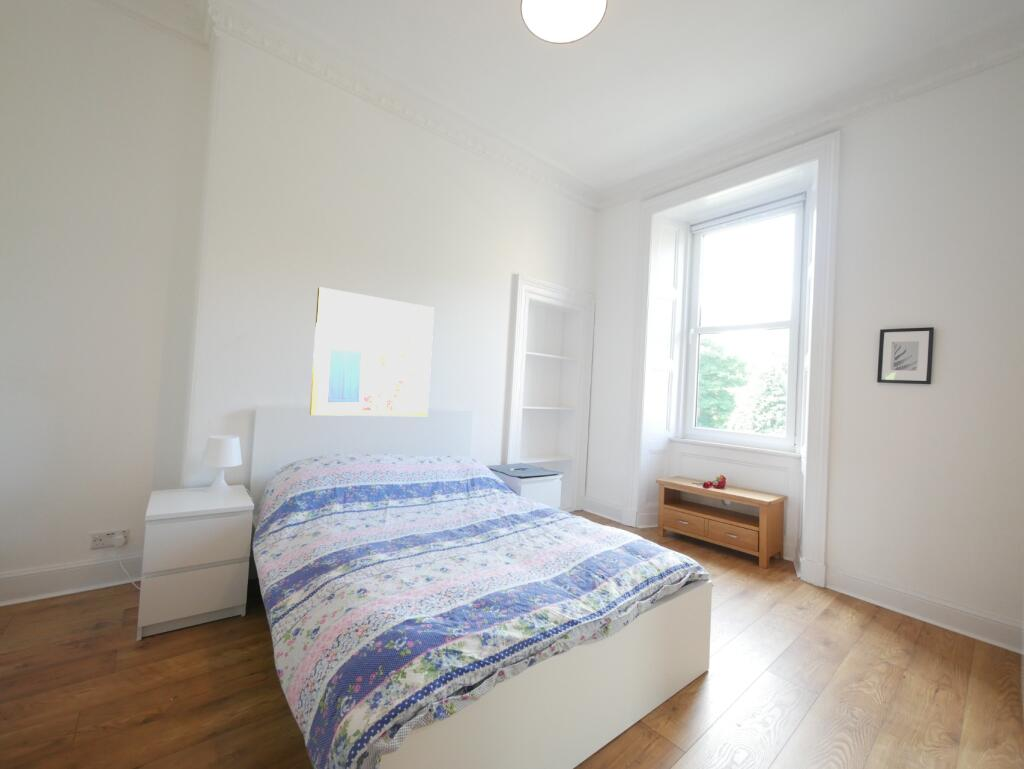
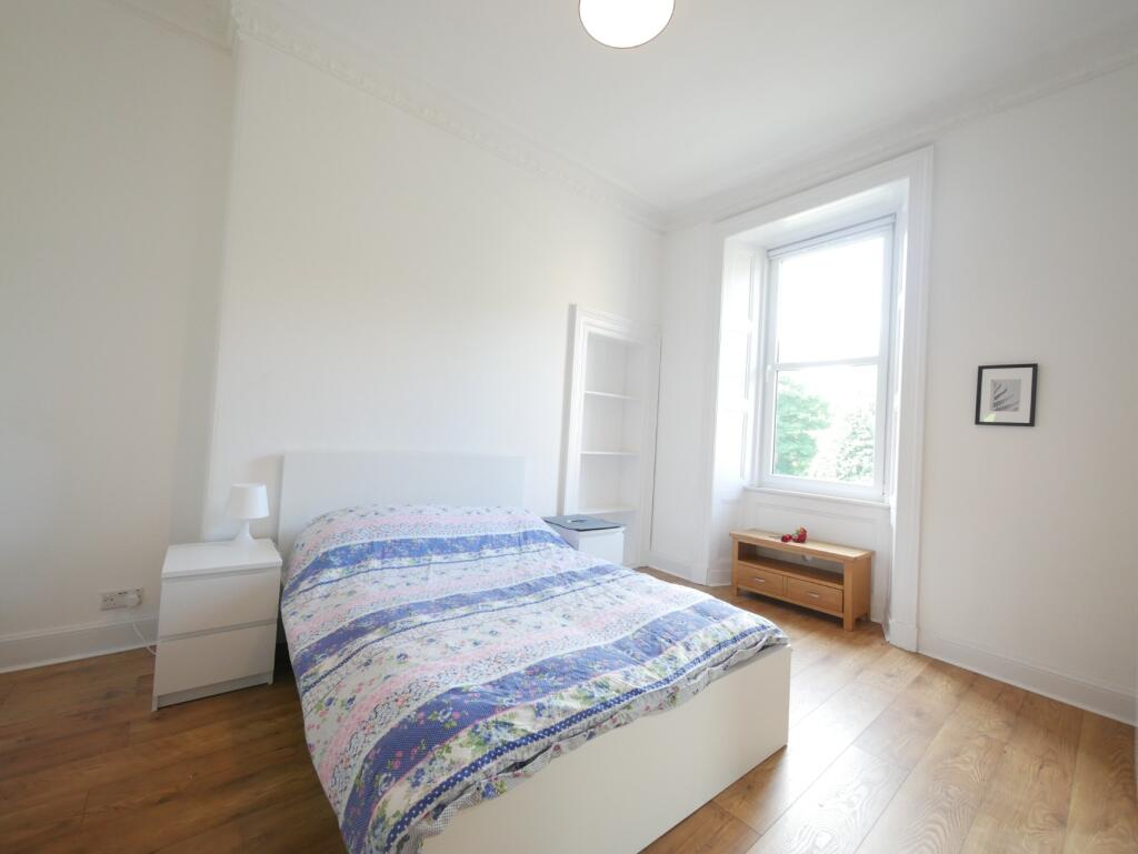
- wall art [309,286,435,417]
